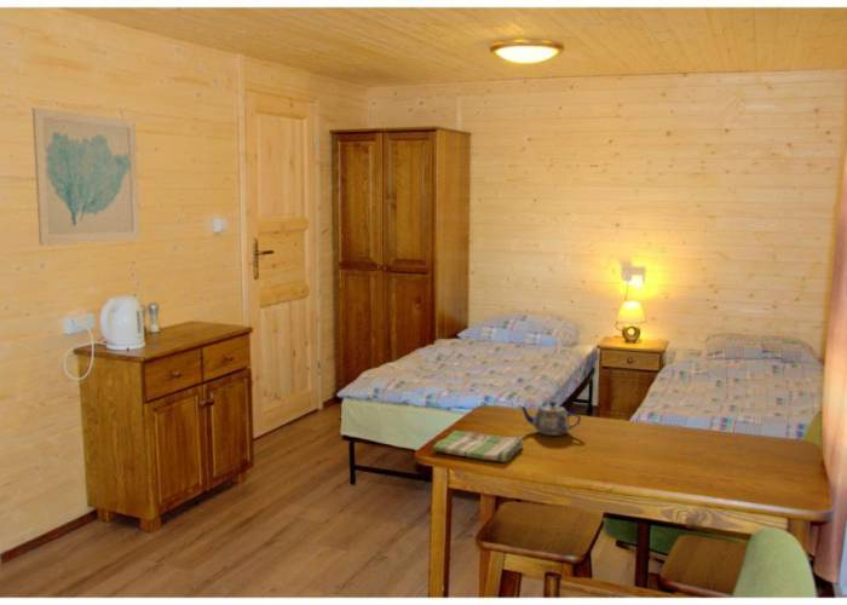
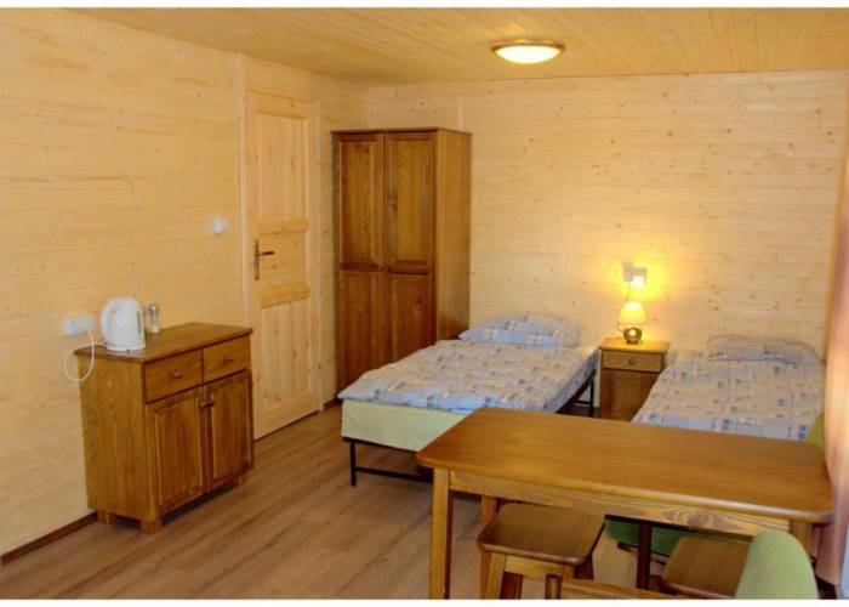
- teapot [518,401,582,437]
- wall art [31,106,142,247]
- dish towel [431,430,525,463]
